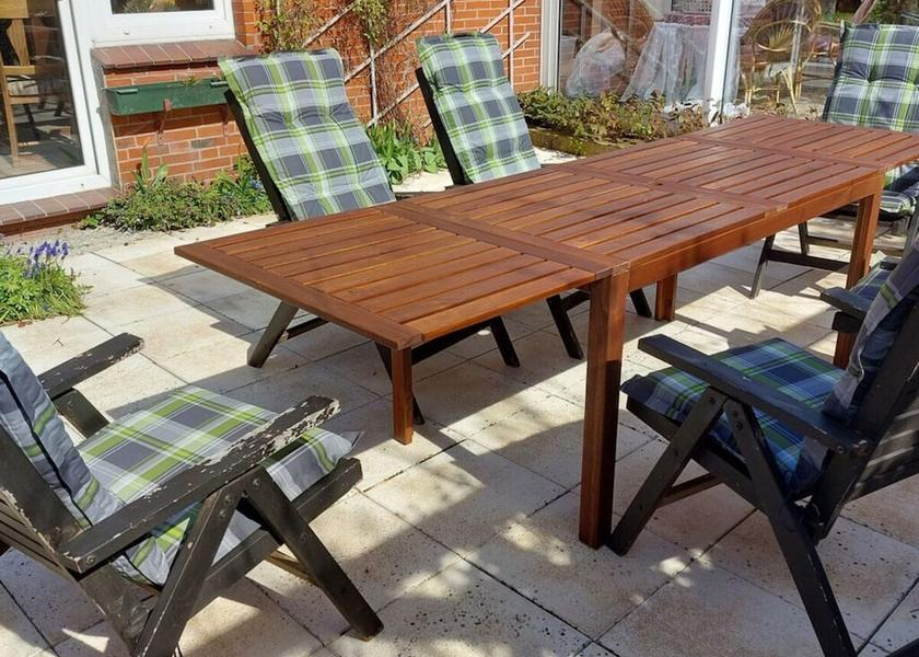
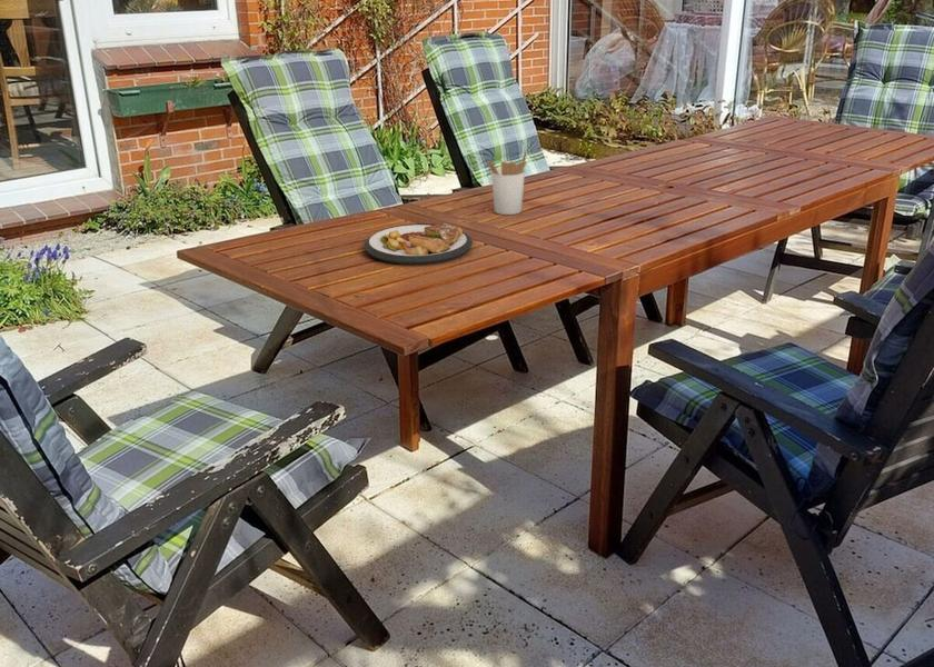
+ utensil holder [485,150,528,216]
+ plate [362,222,474,266]
